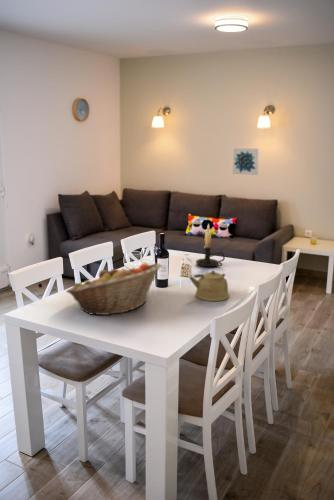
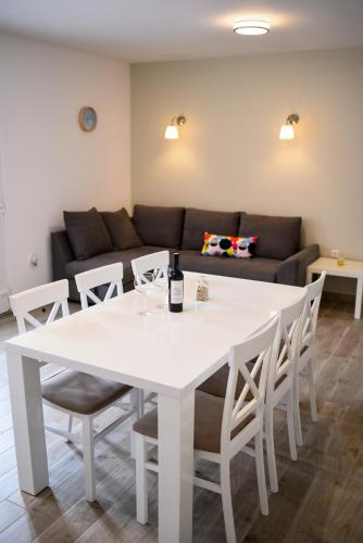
- wall art [231,147,260,176]
- fruit basket [65,262,162,316]
- candle holder [195,223,226,268]
- kettle [188,269,230,302]
